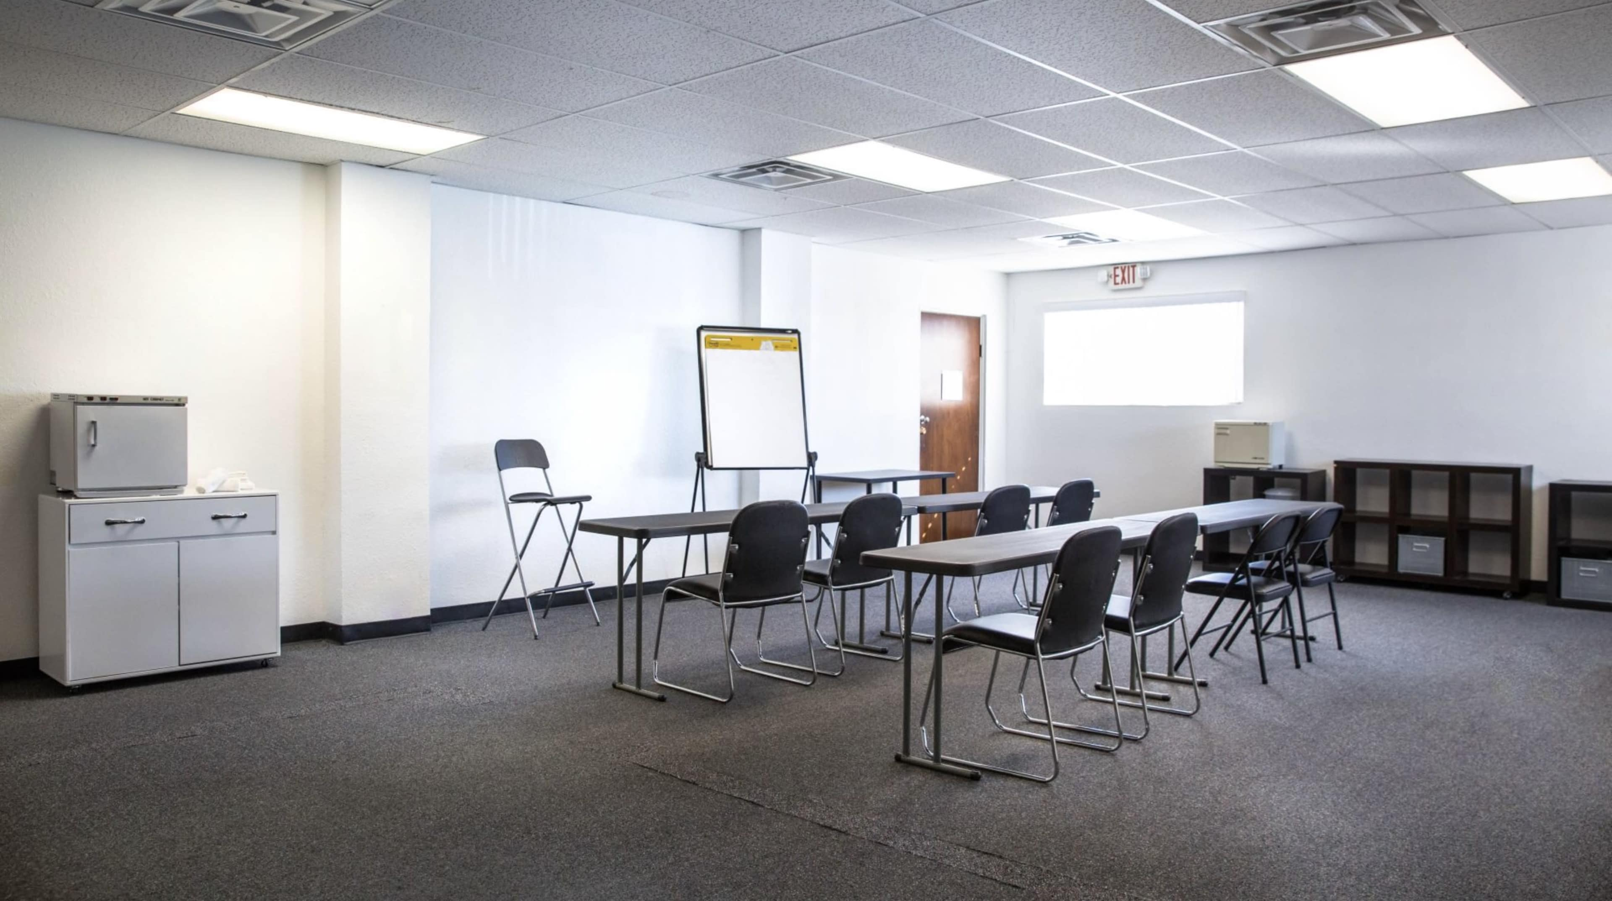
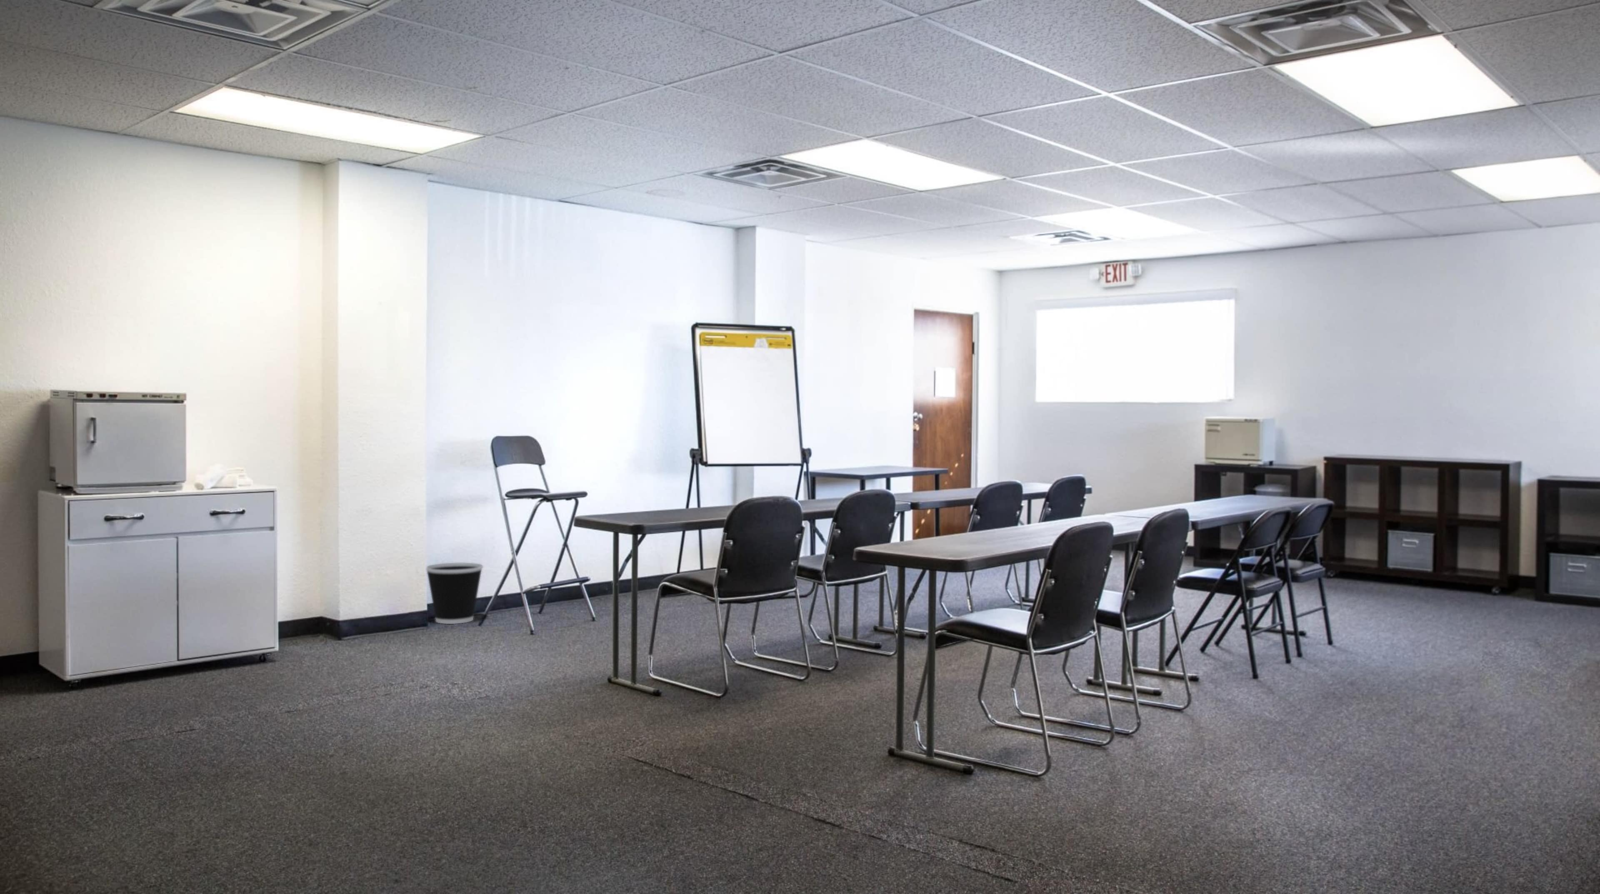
+ wastebasket [426,562,484,625]
